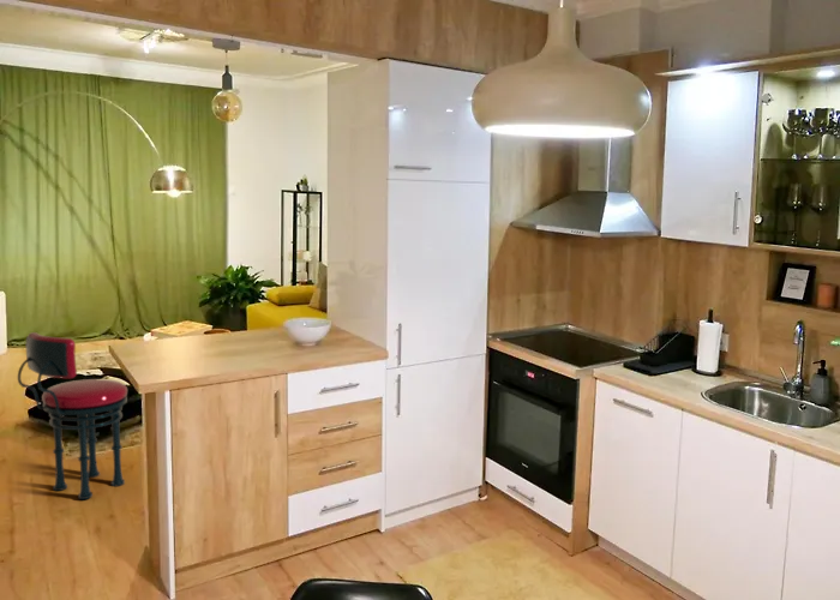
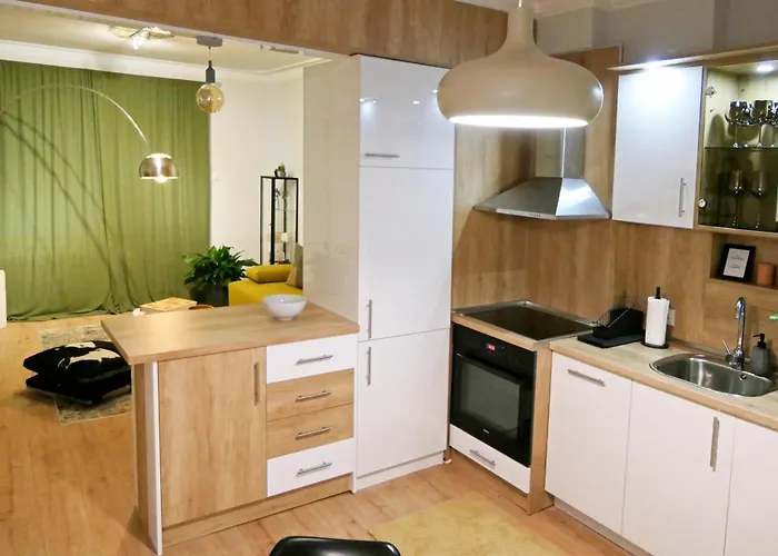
- stool [17,331,128,500]
